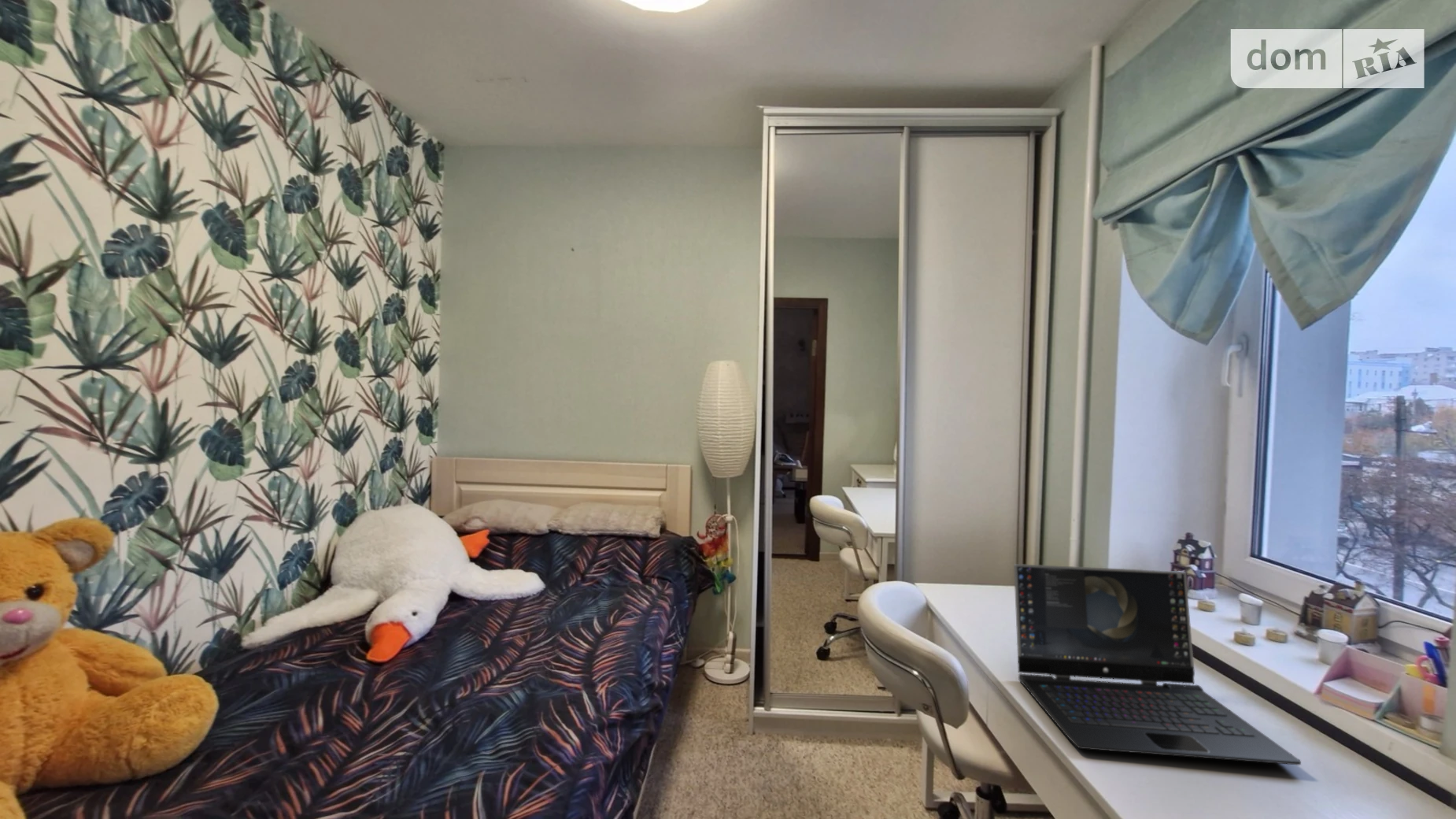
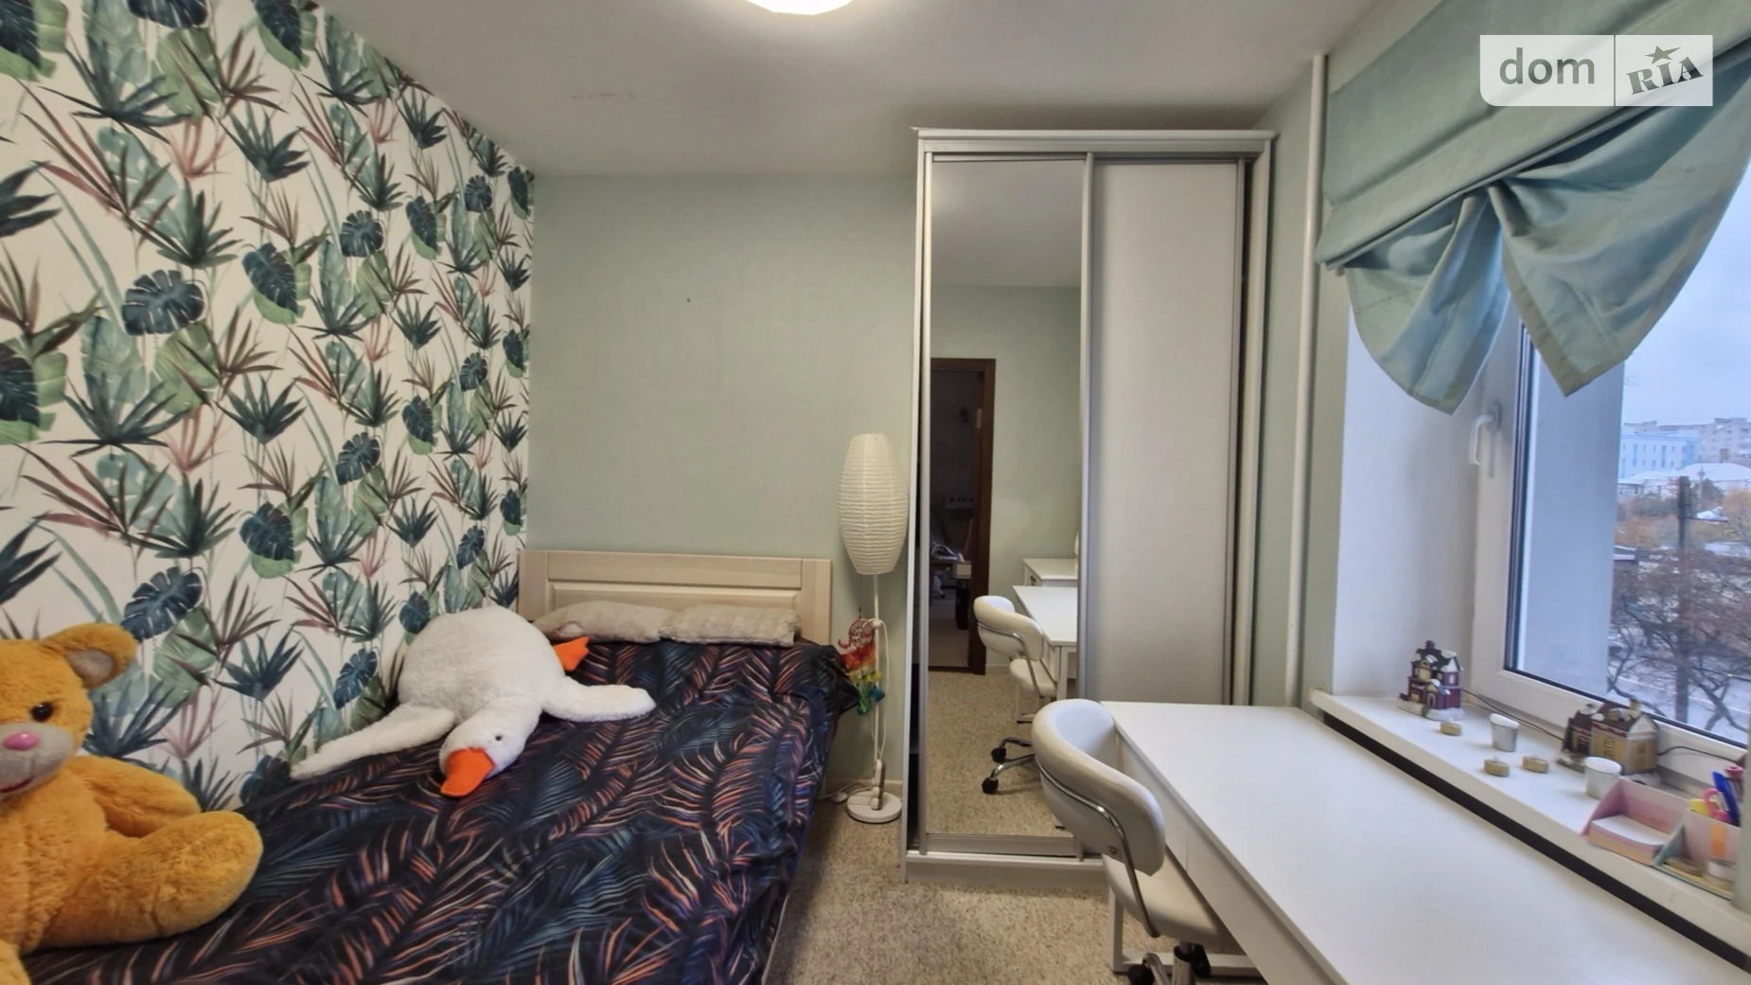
- laptop [1013,563,1302,765]
